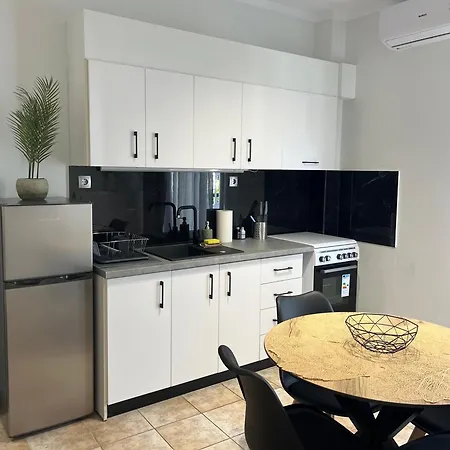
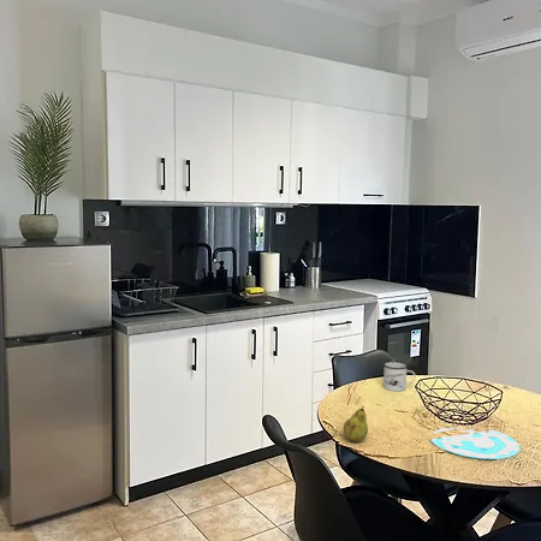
+ plate [429,426,521,460]
+ mug [382,361,416,393]
+ fruit [343,405,369,444]
